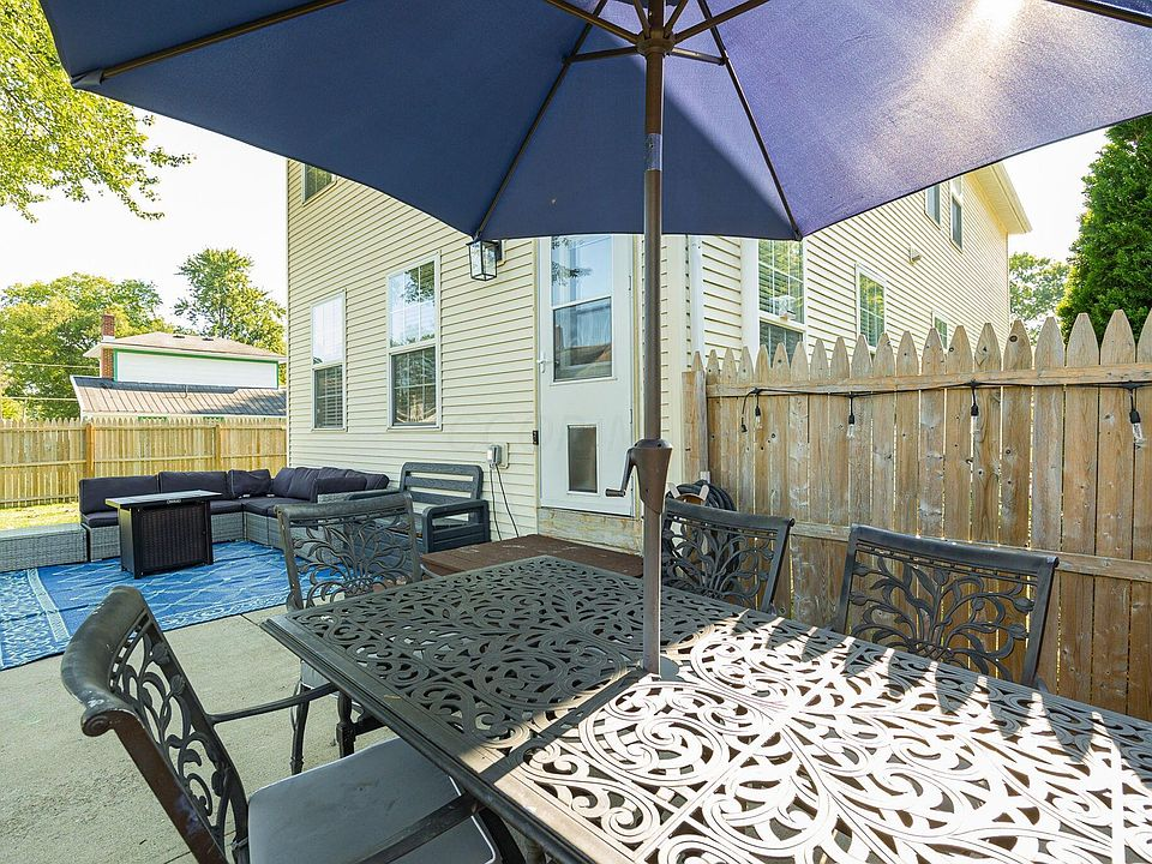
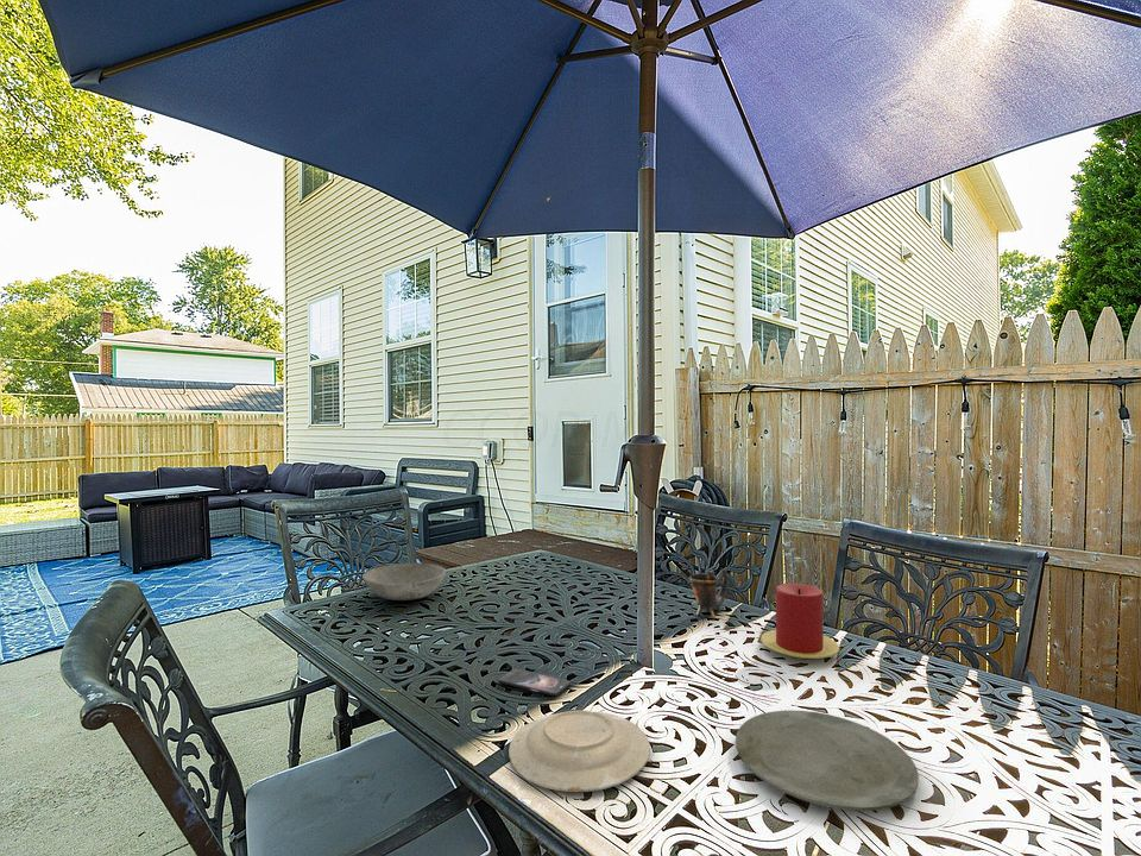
+ candle [759,583,840,660]
+ cup [688,568,729,621]
+ plate [508,709,651,793]
+ plate [735,709,920,812]
+ bowl [361,562,447,602]
+ smartphone [497,668,572,698]
